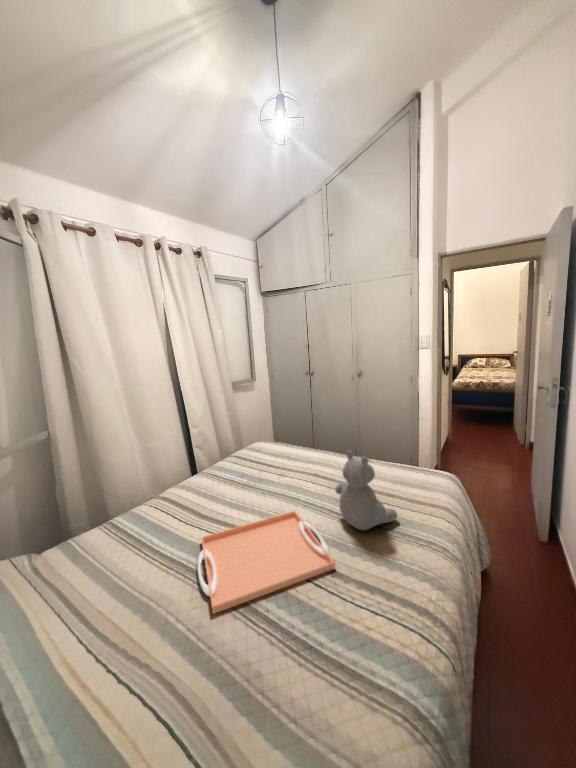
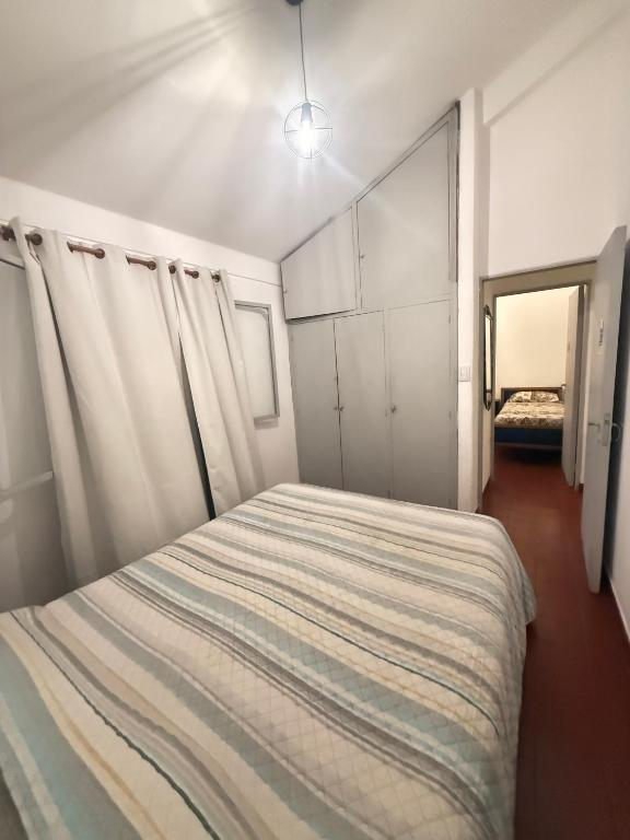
- serving tray [196,510,336,615]
- teddy bear [334,449,398,531]
